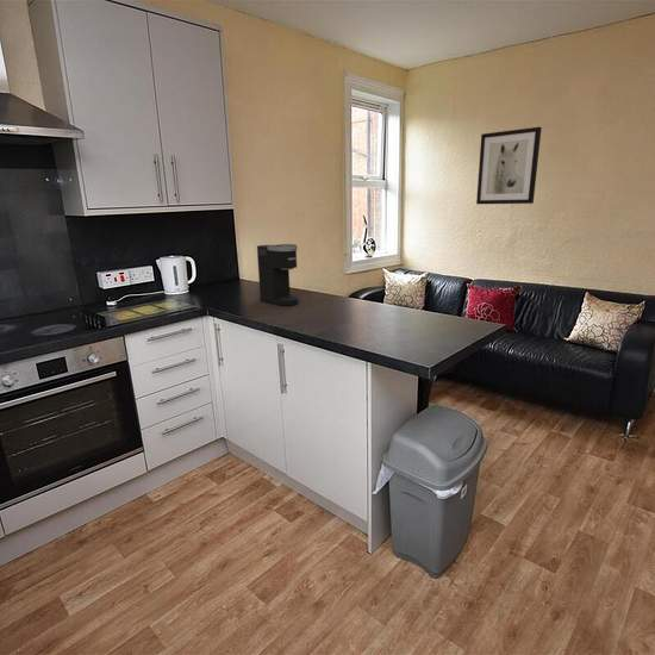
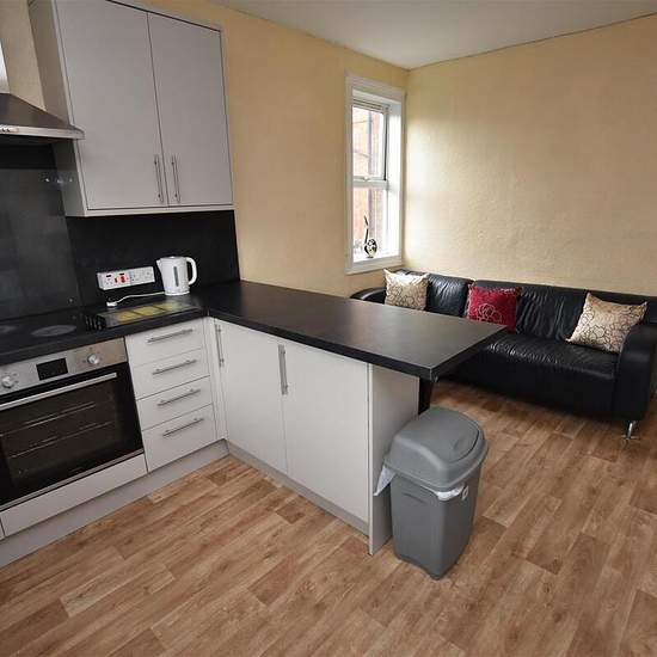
- wall art [475,126,543,205]
- coffee maker [256,243,299,307]
